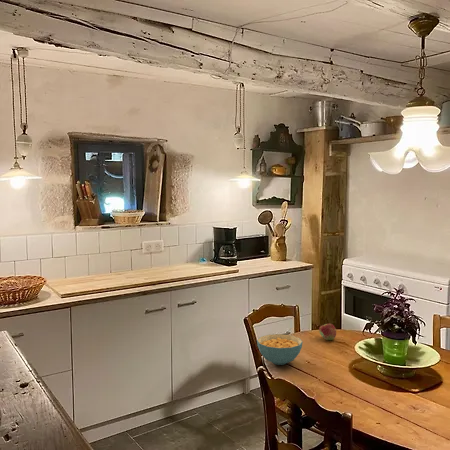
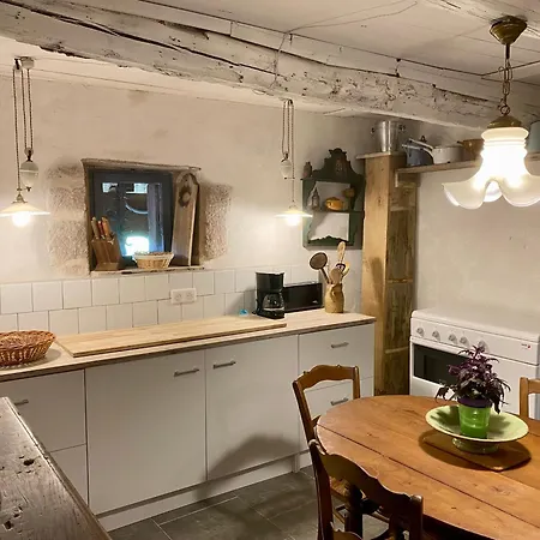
- fruit [318,323,337,341]
- cereal bowl [256,333,304,366]
